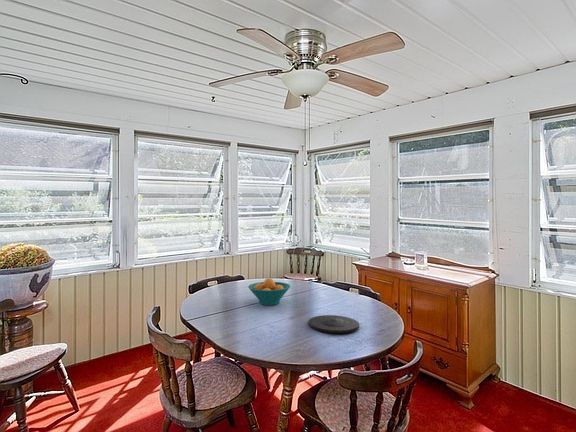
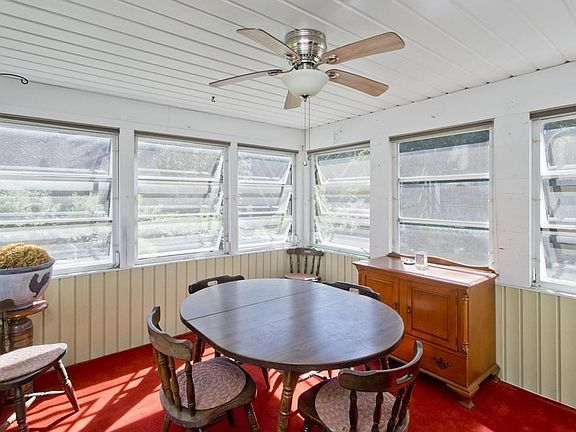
- fruit bowl [247,277,291,306]
- plate [308,314,360,334]
